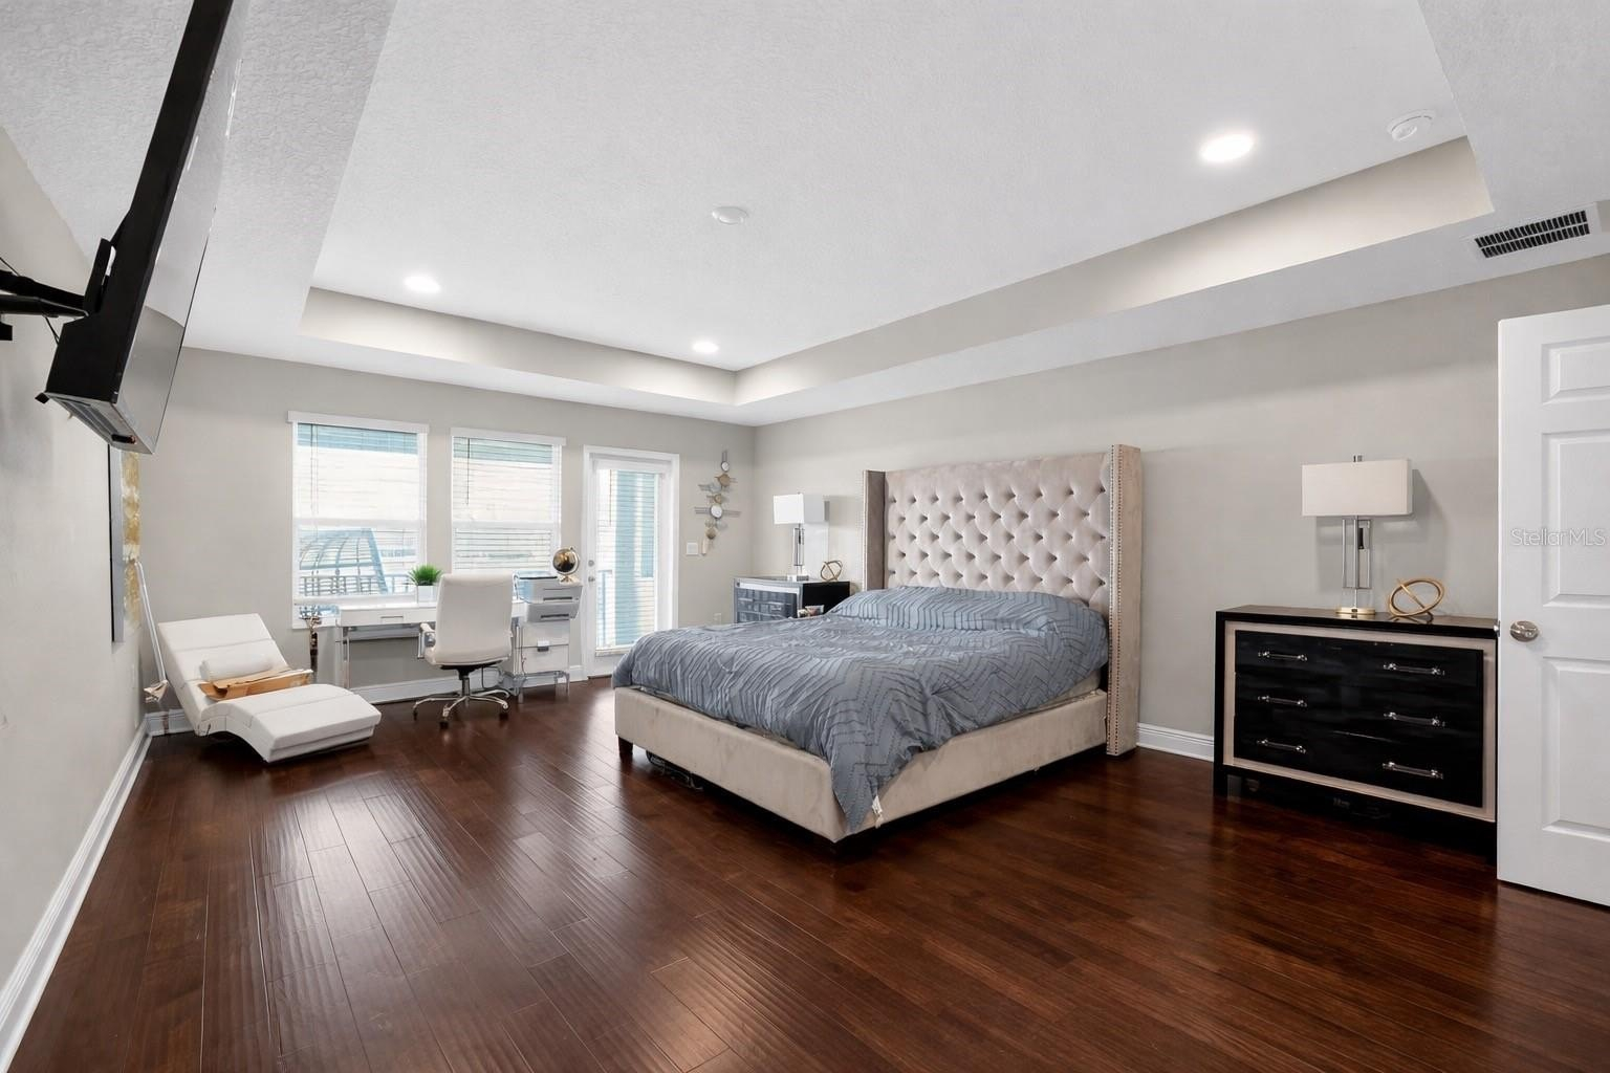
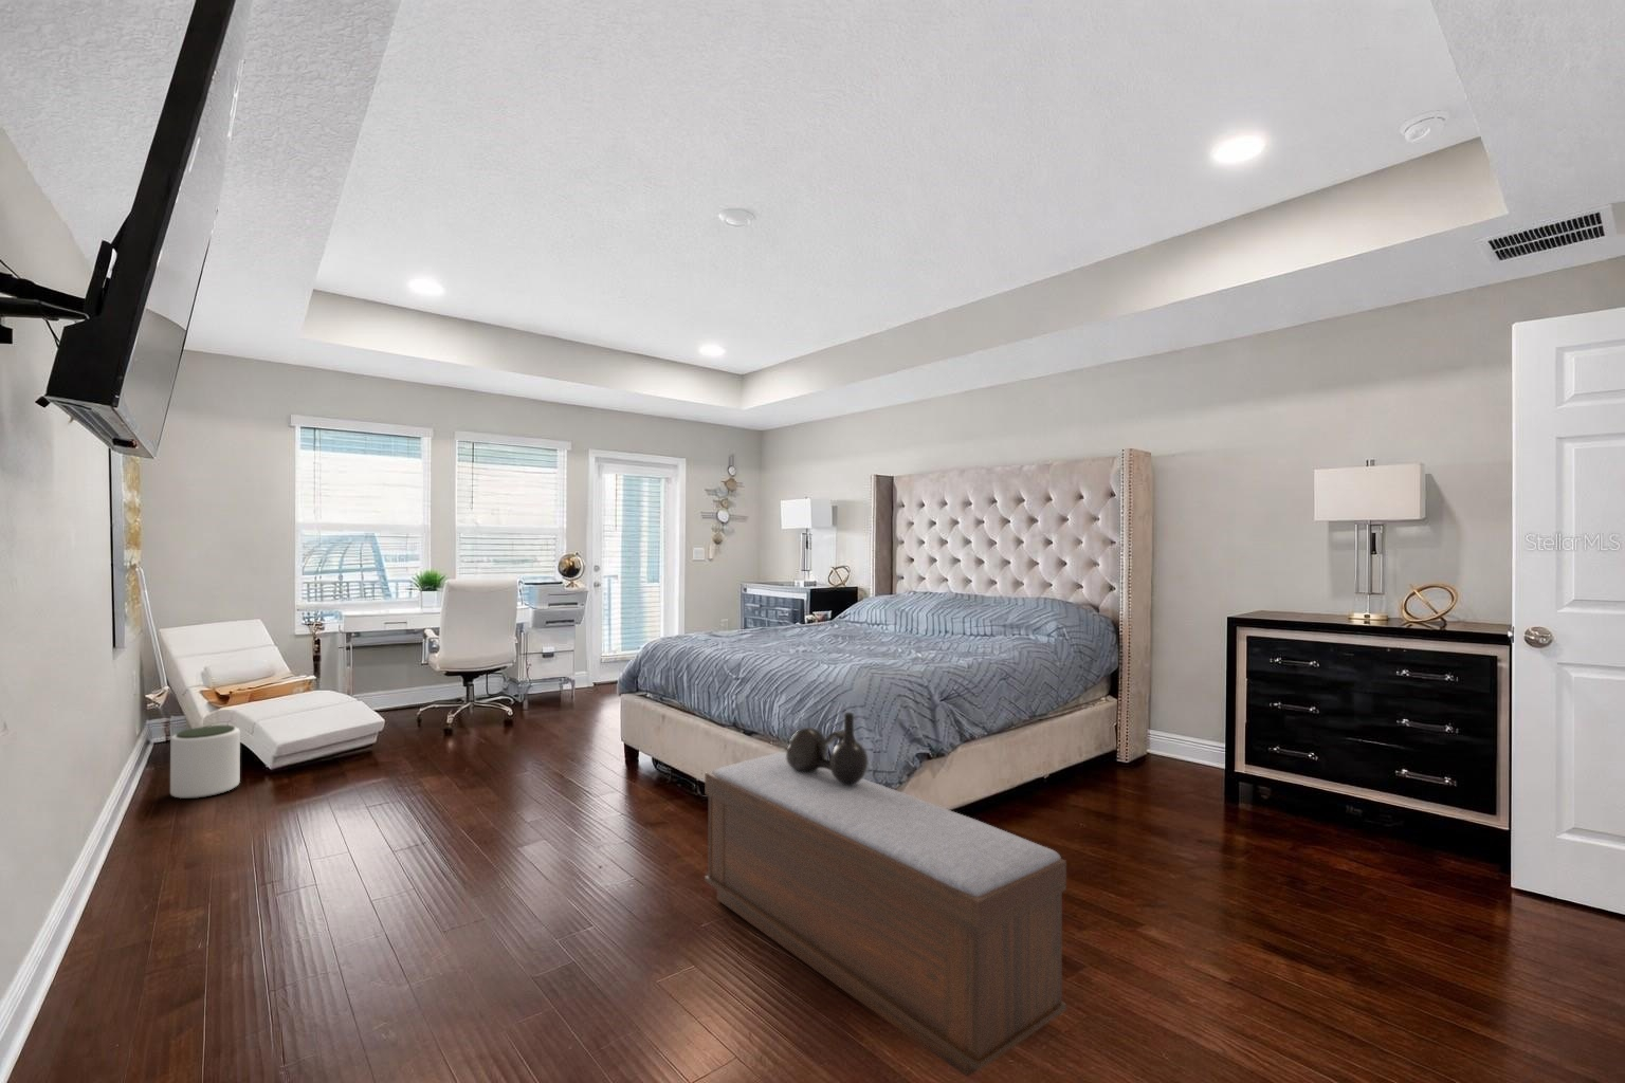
+ plant pot [169,724,242,800]
+ bench [704,751,1068,1078]
+ decorative vase [785,712,869,784]
